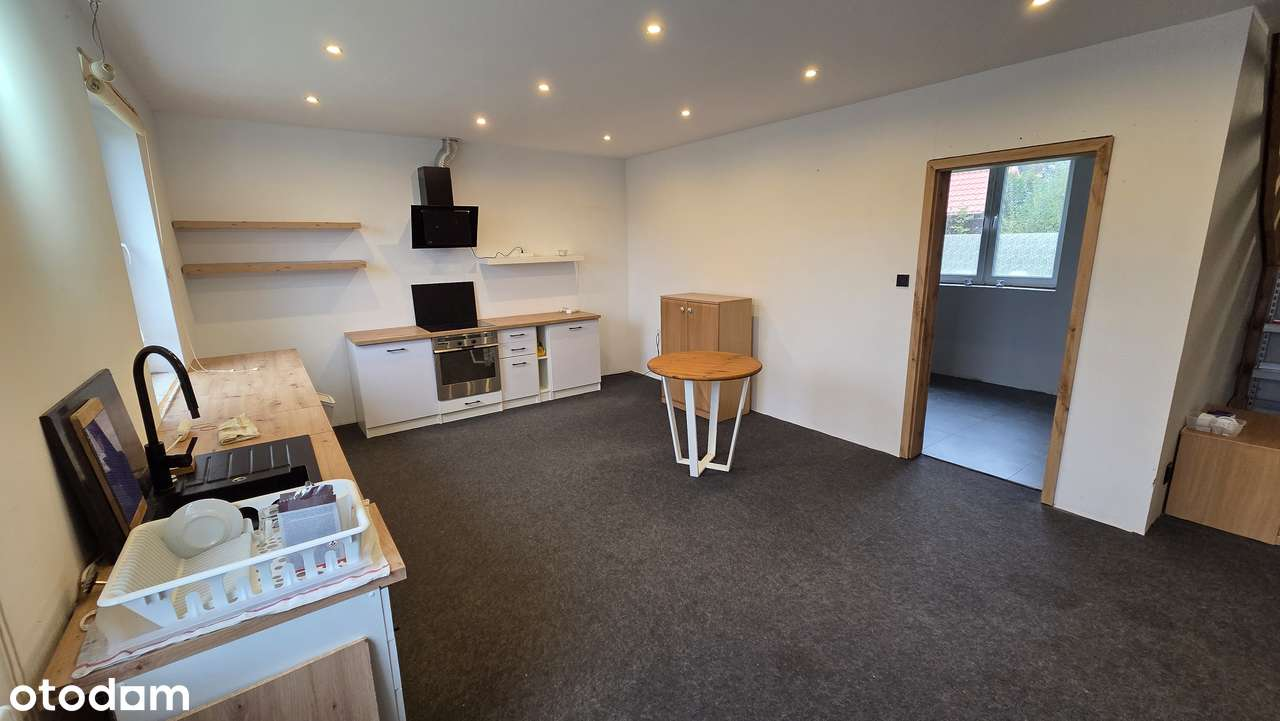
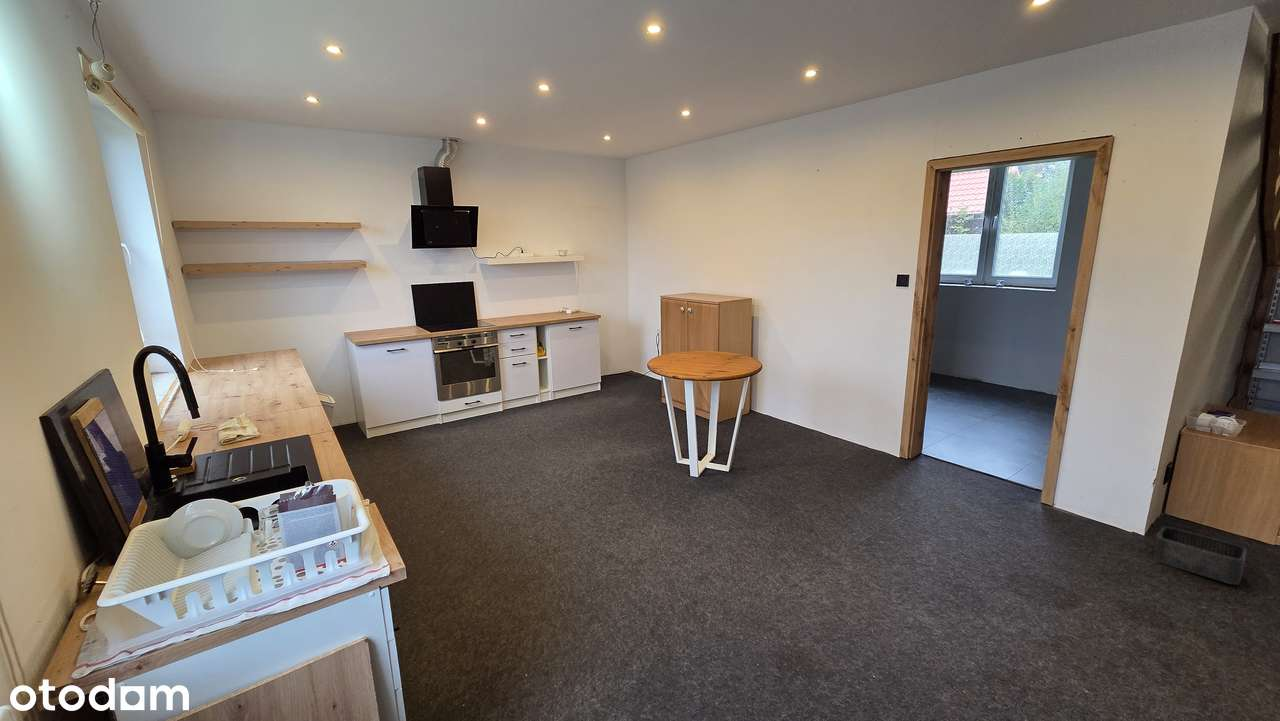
+ storage bin [1153,526,1248,586]
